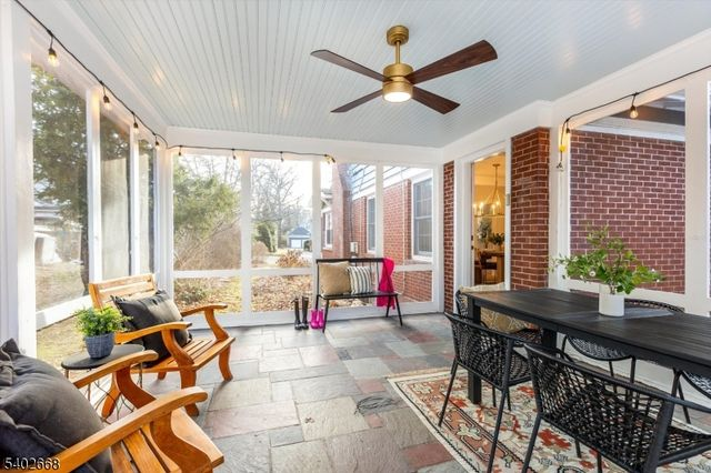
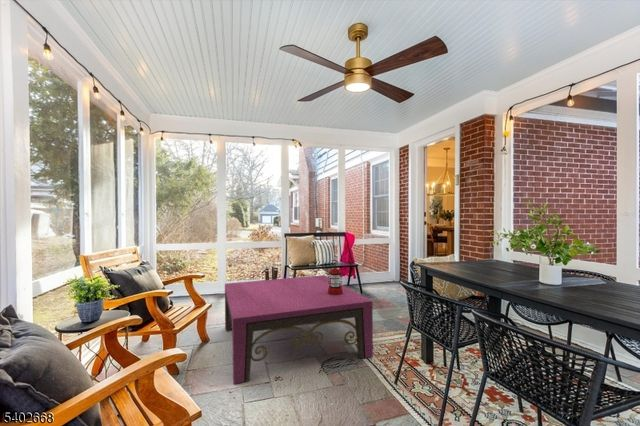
+ lantern [327,259,343,295]
+ coffee table [224,274,374,385]
